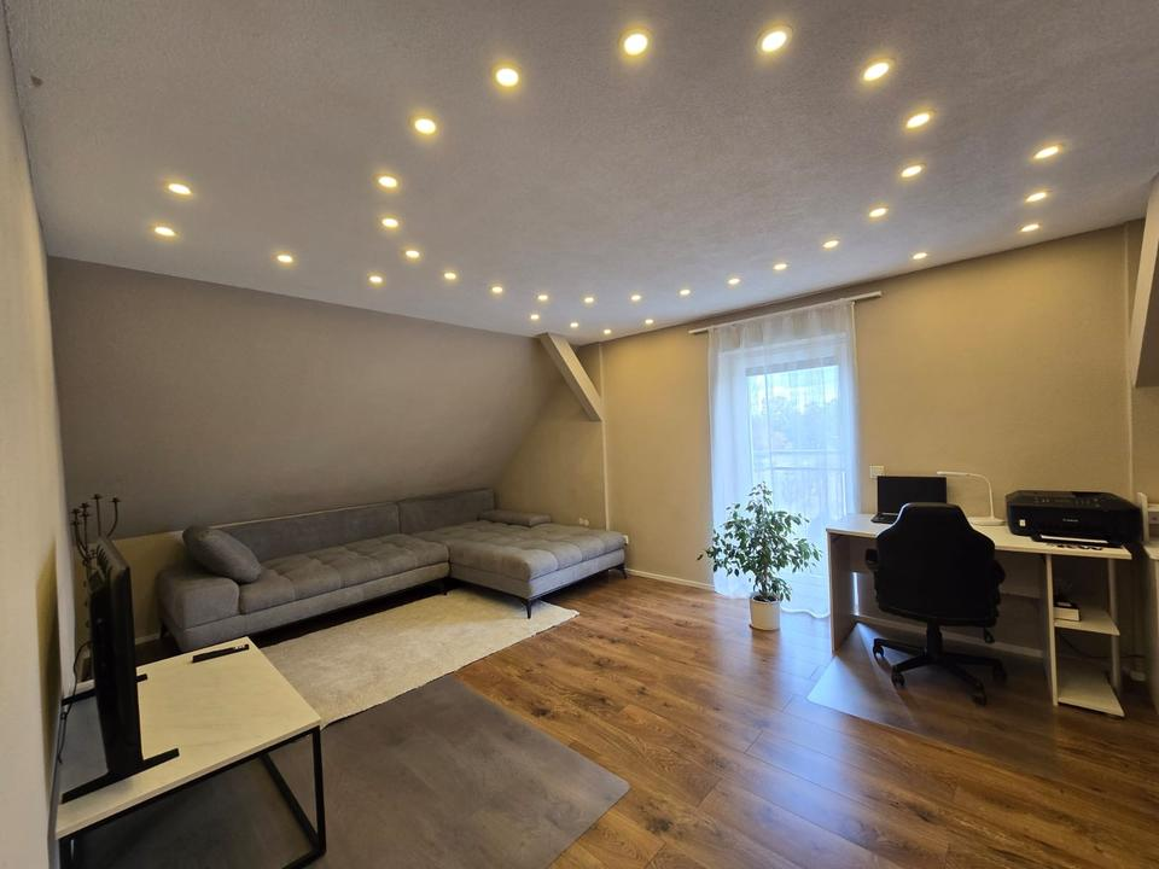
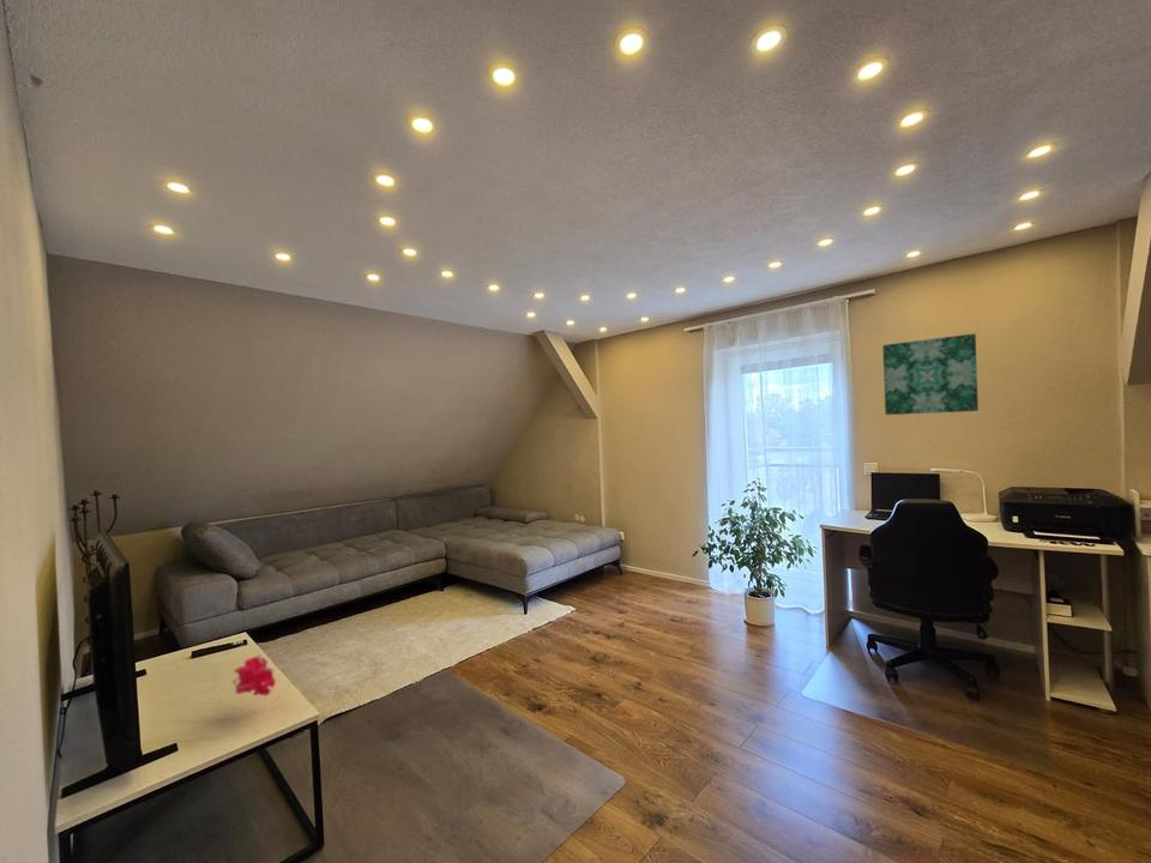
+ wall art [881,332,980,416]
+ flower [211,642,295,714]
